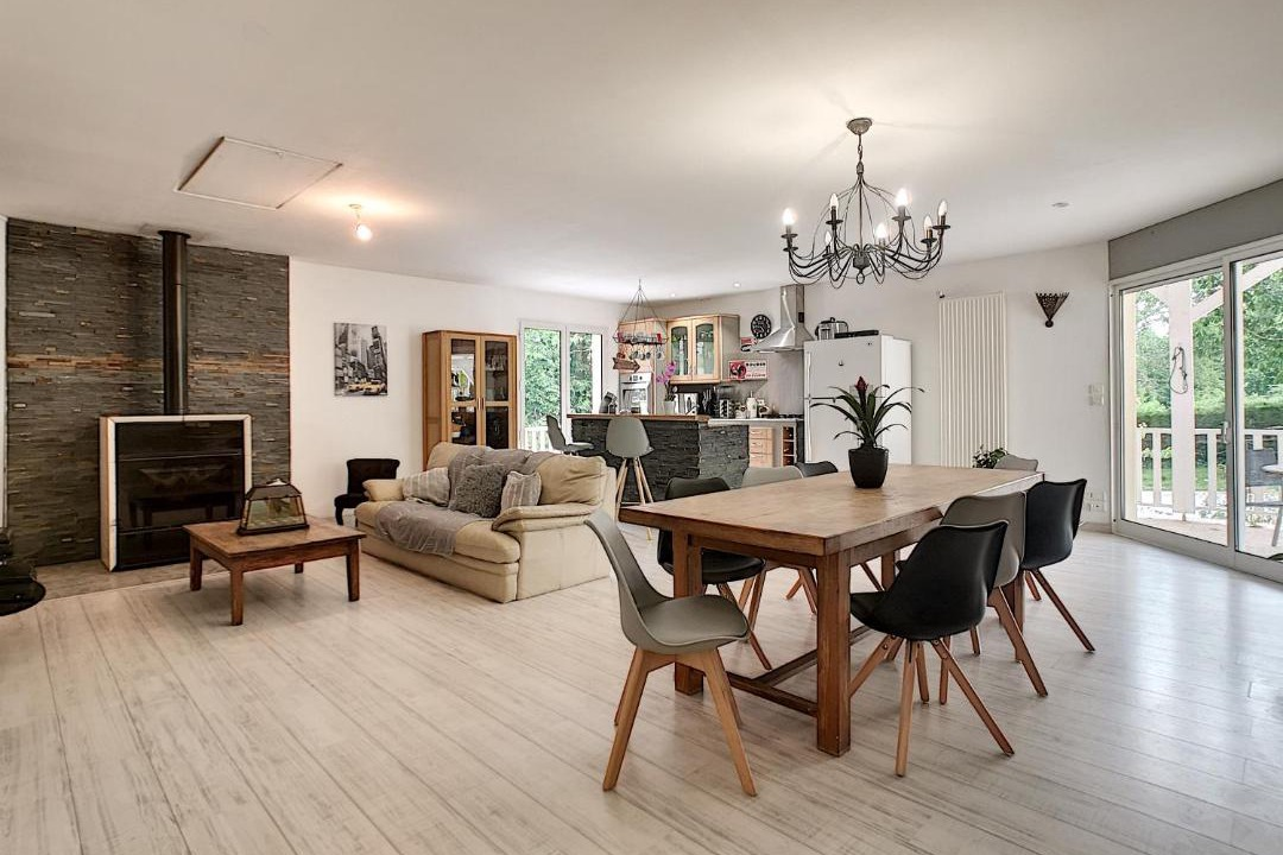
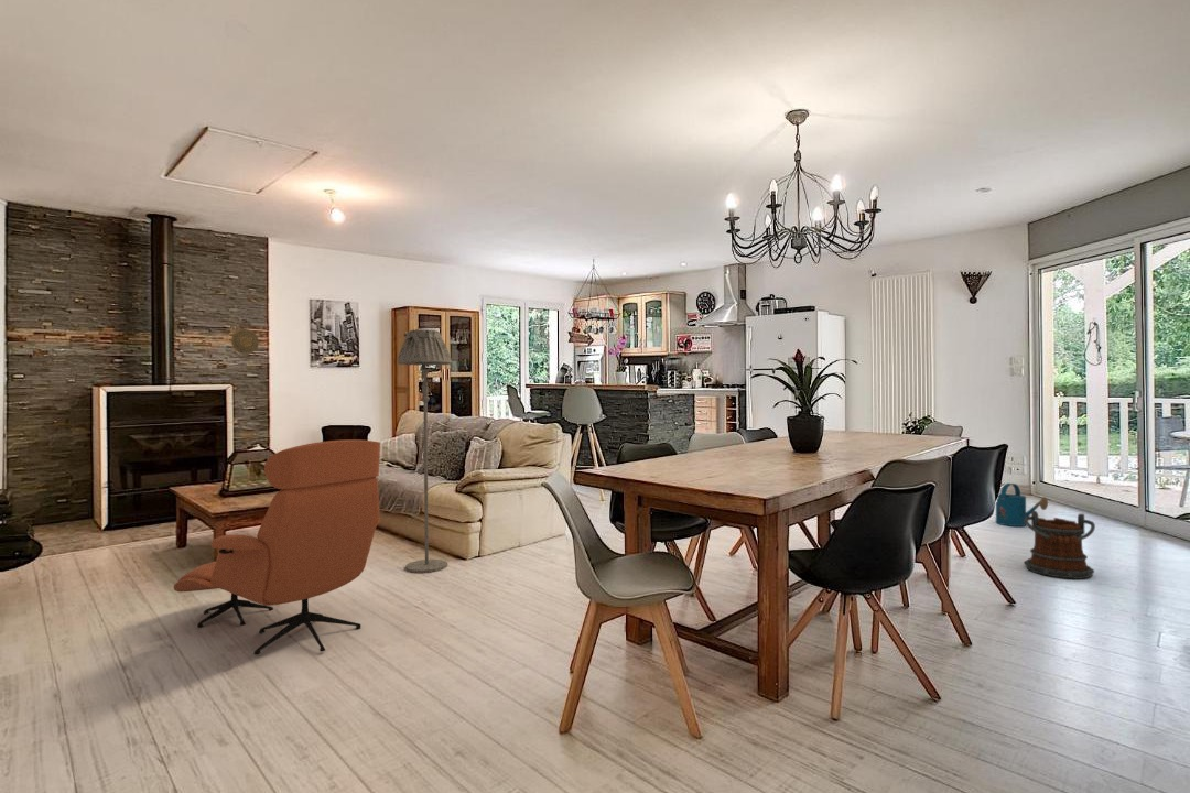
+ decorative plate [230,328,260,355]
+ floor lamp [396,328,453,574]
+ armchair [173,438,381,656]
+ watering can [995,482,1049,528]
+ bucket [1024,510,1096,579]
